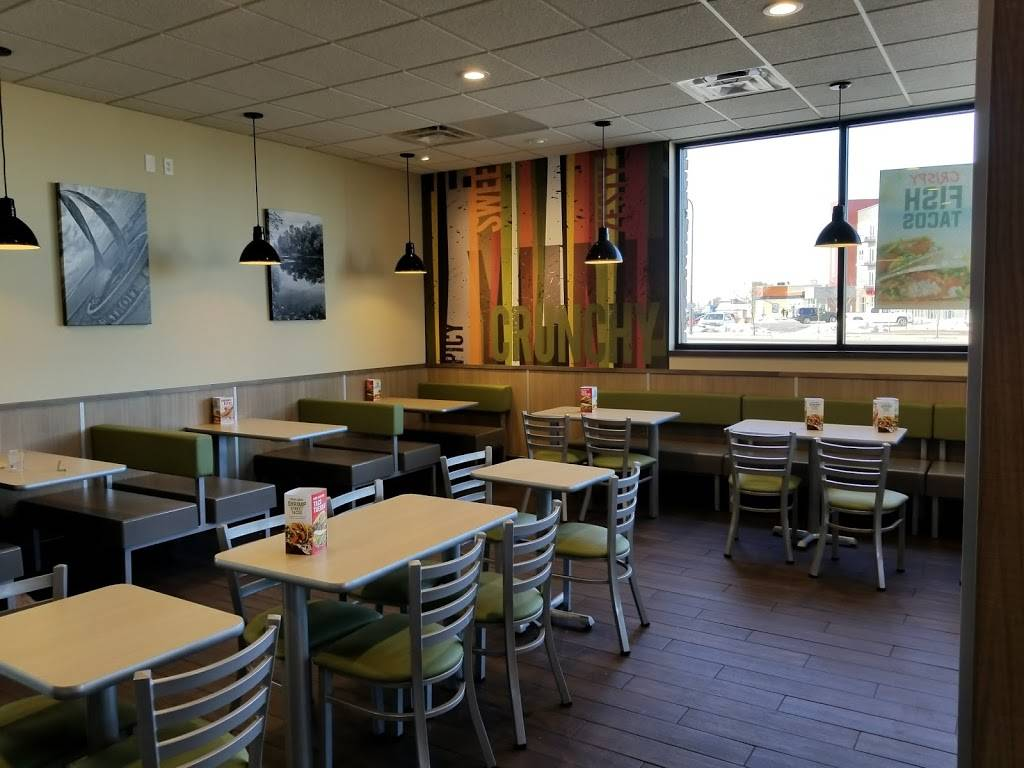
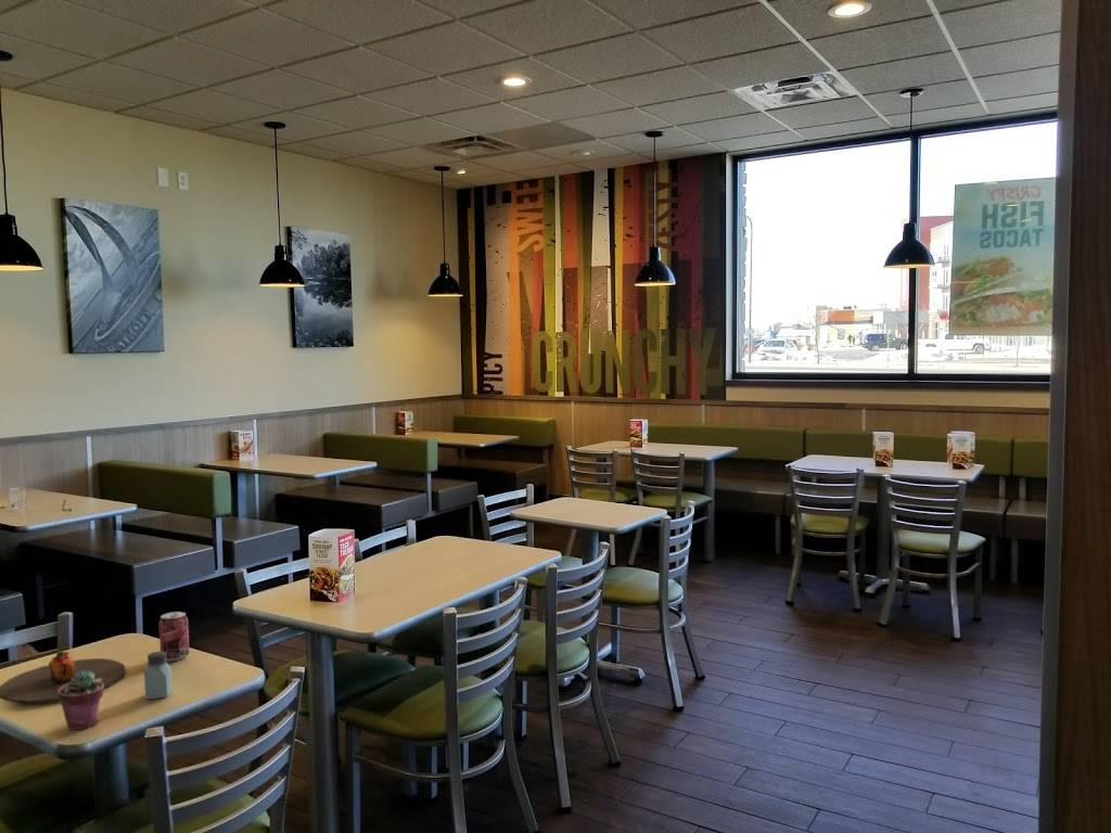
+ saltshaker [143,651,173,700]
+ beverage can [157,611,191,662]
+ plate [0,650,127,704]
+ potted succulent [56,670,105,731]
